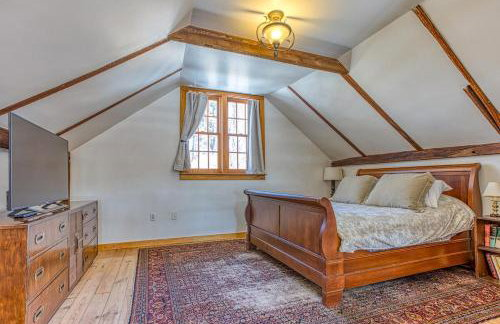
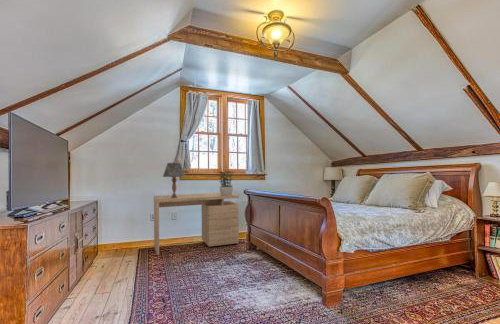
+ potted plant [216,169,234,195]
+ desk [153,192,240,256]
+ table lamp [162,162,186,198]
